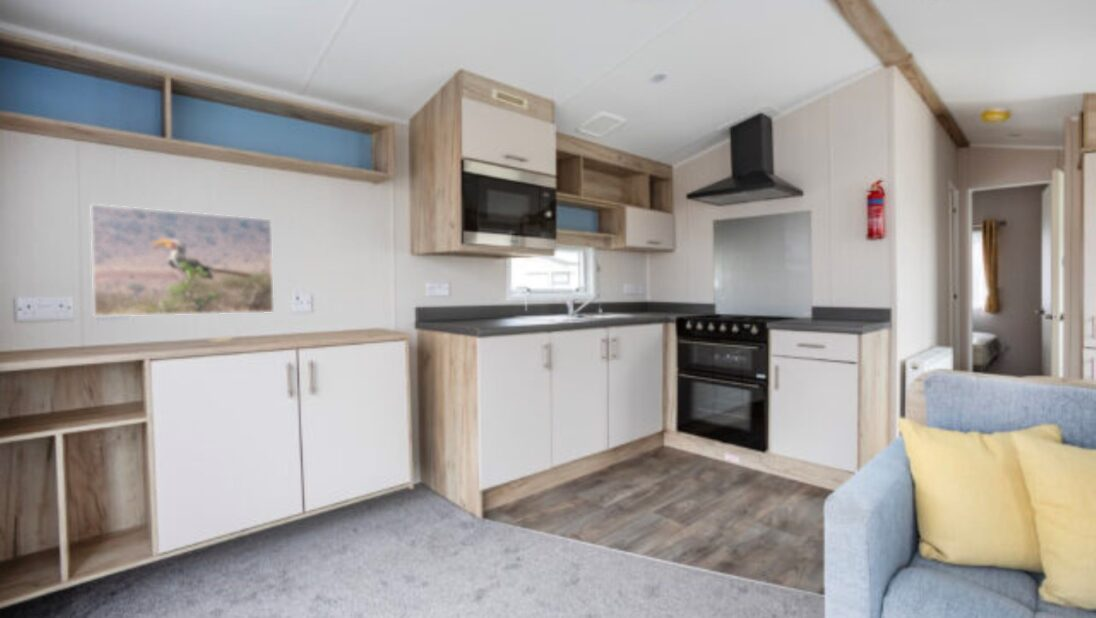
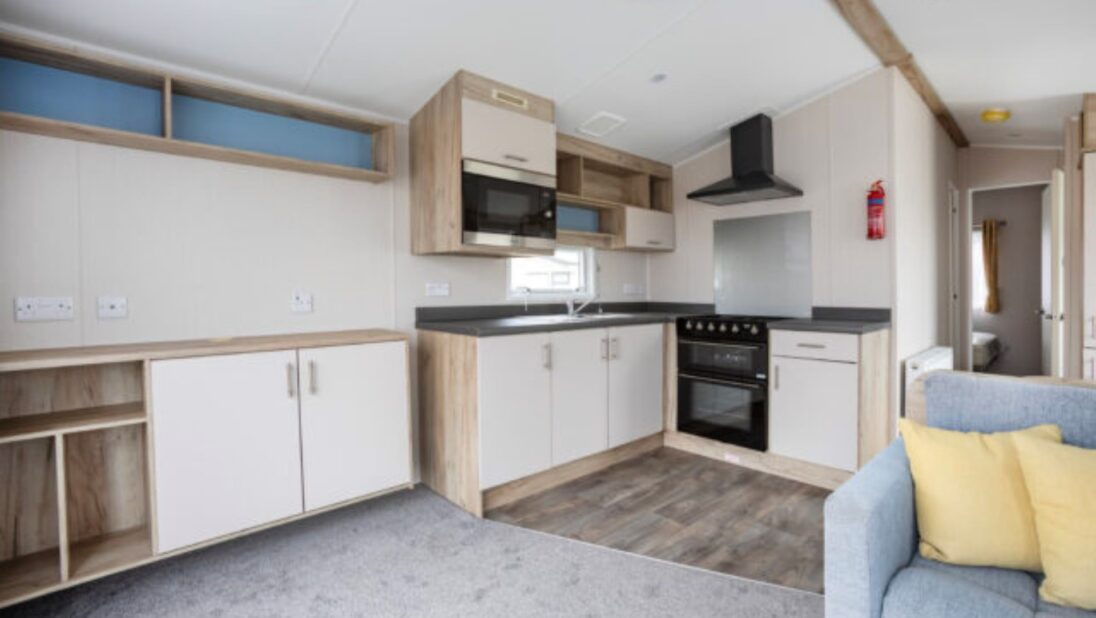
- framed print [89,203,275,317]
